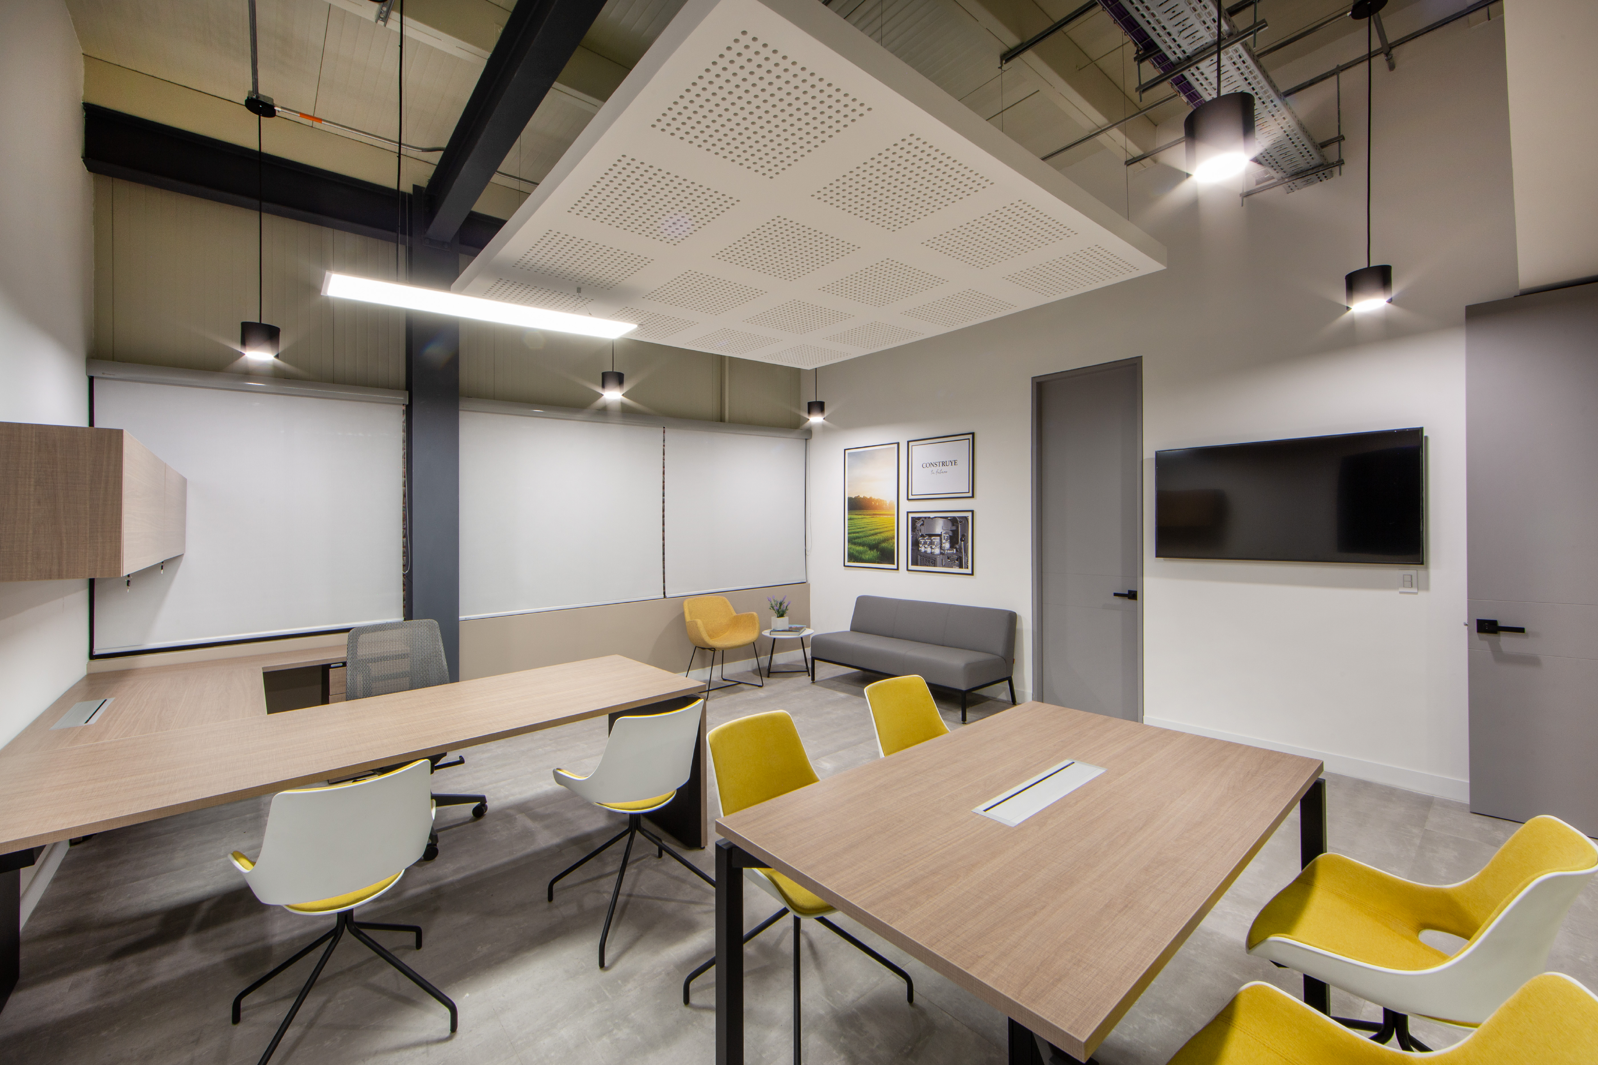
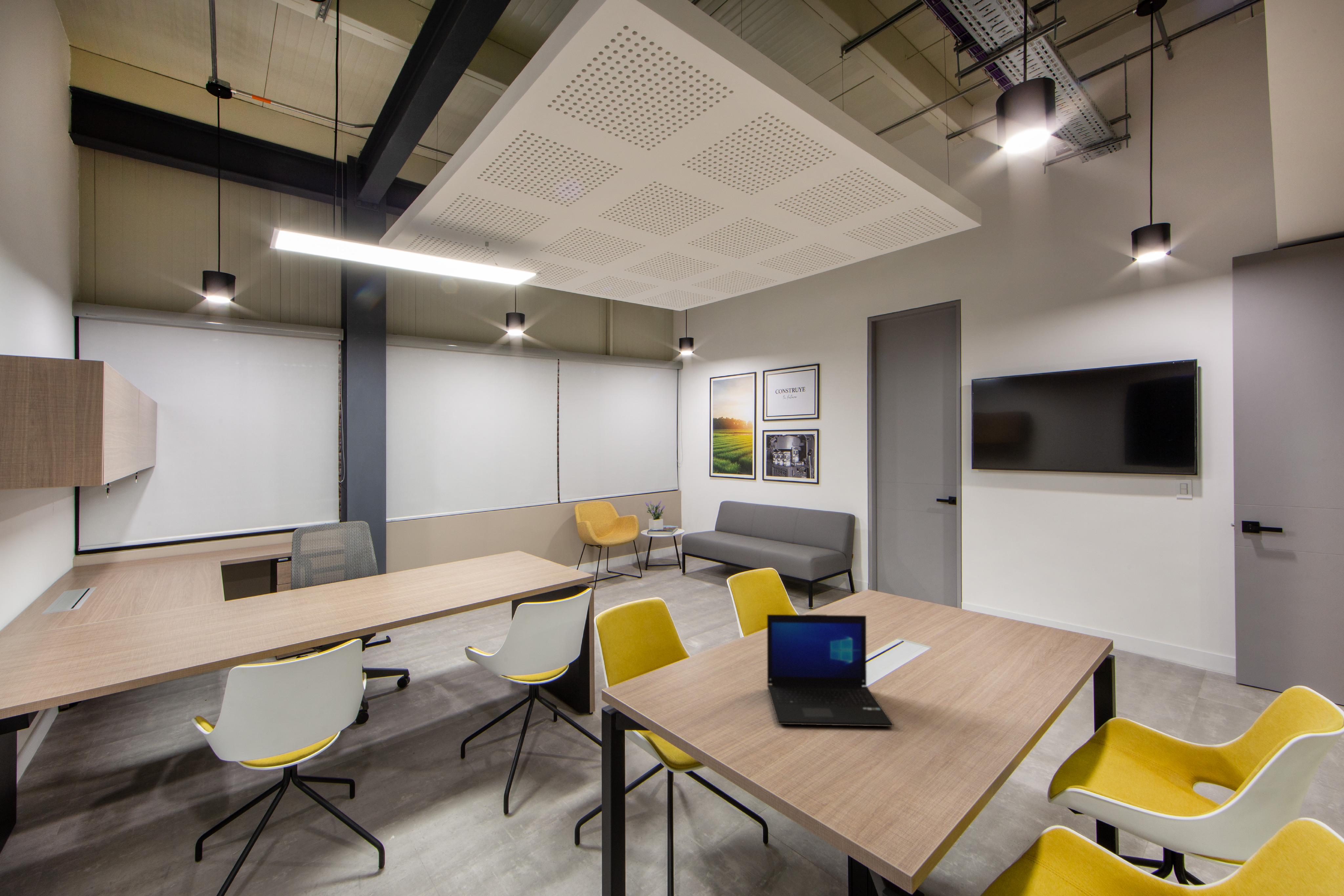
+ laptop [767,614,894,727]
